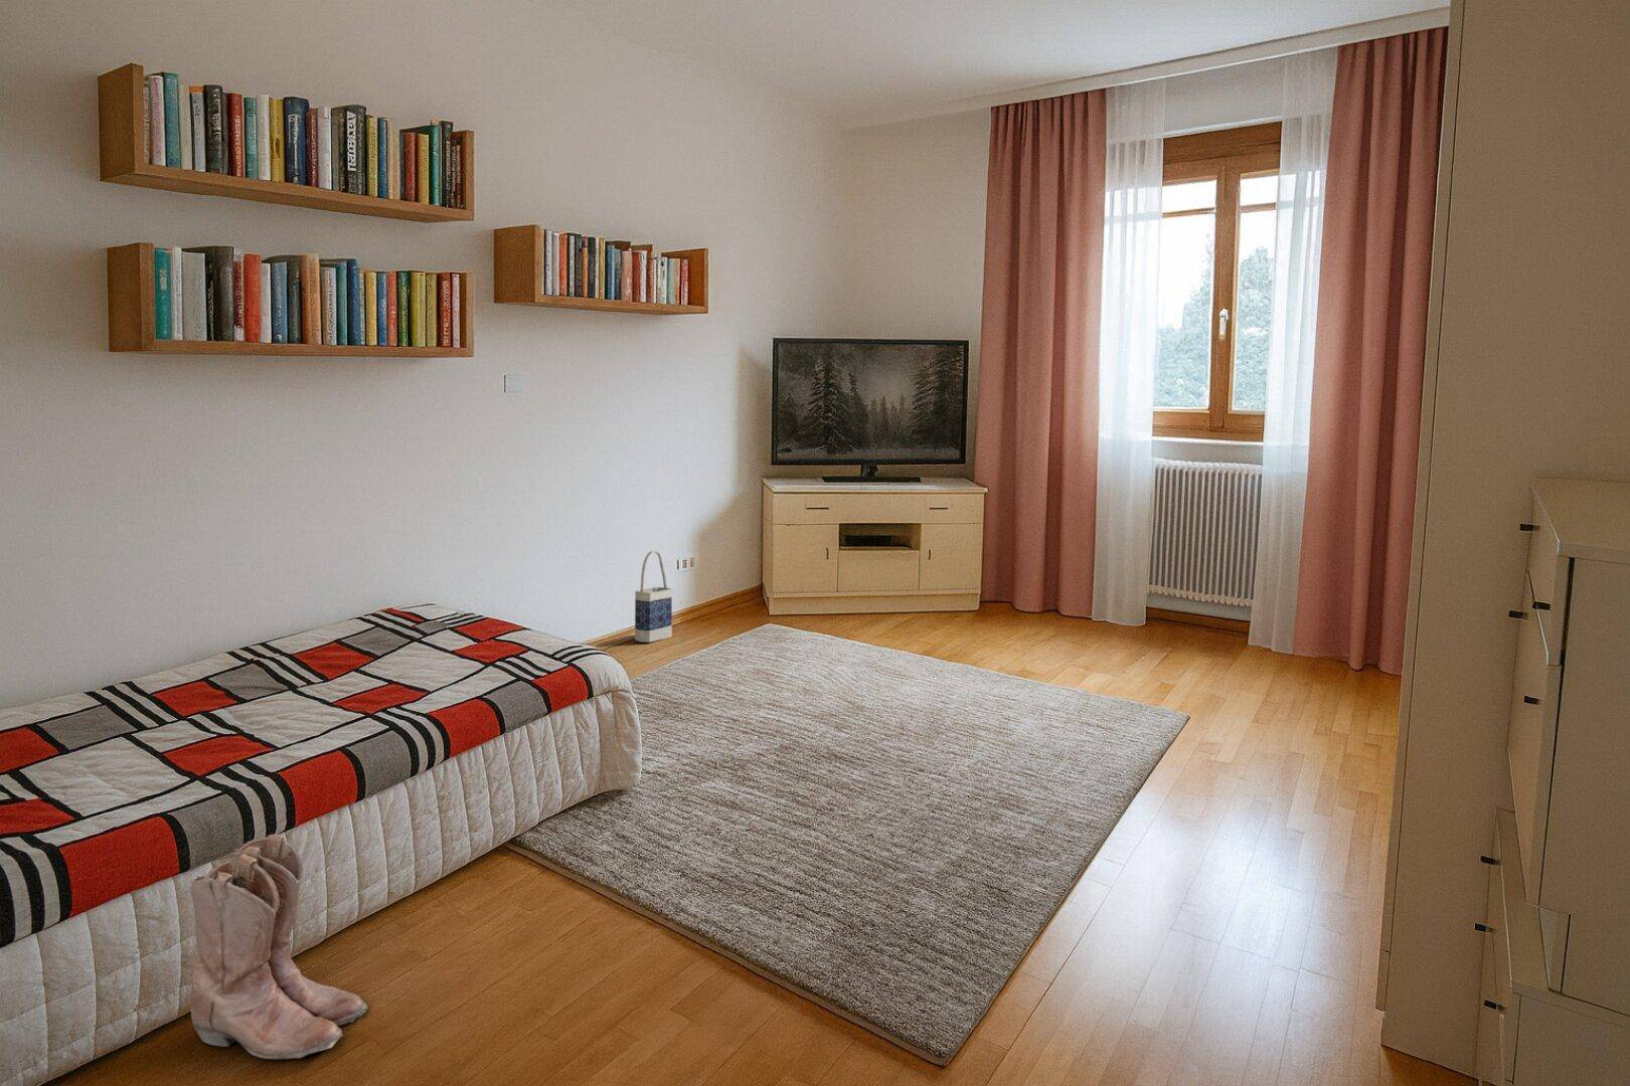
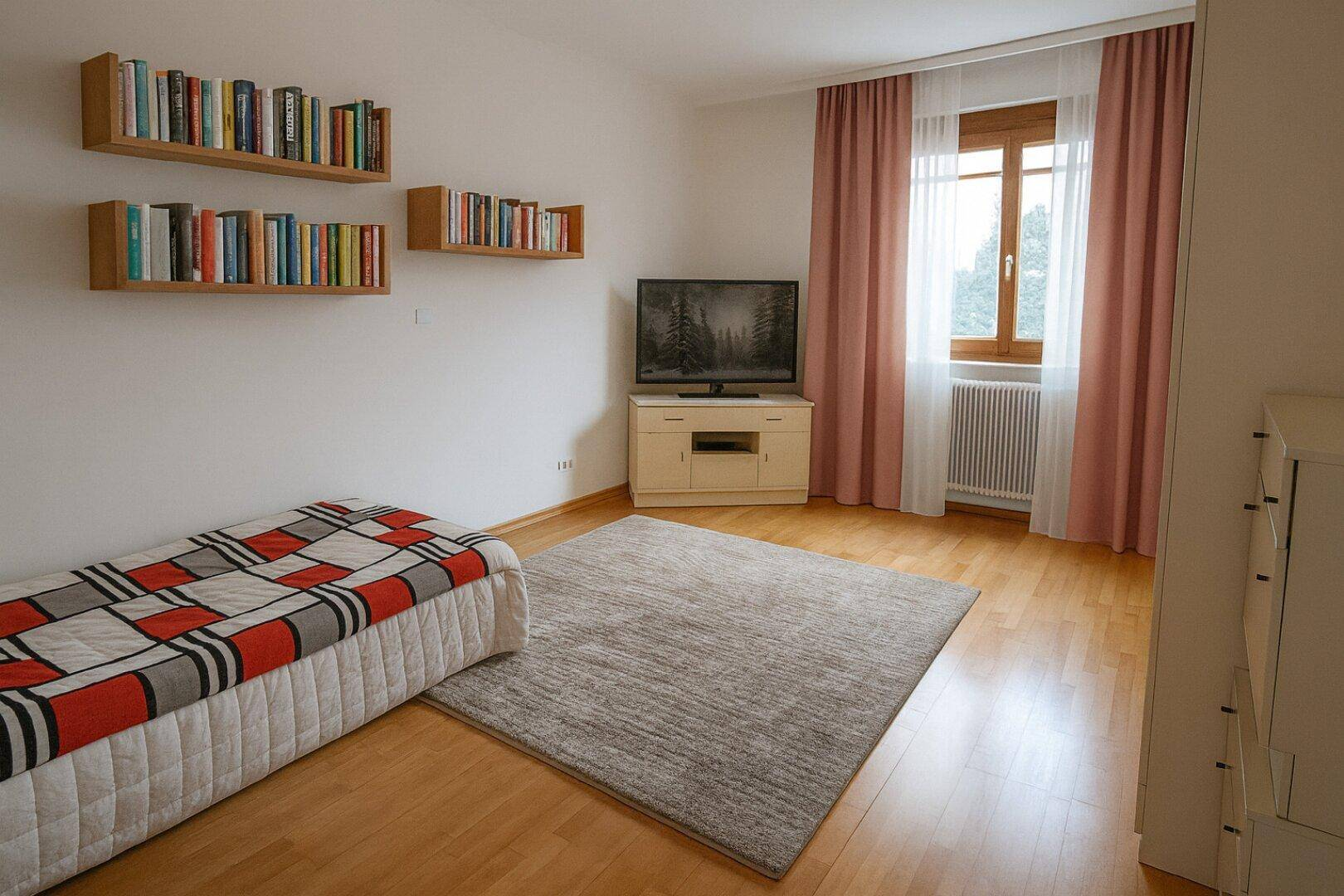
- bag [634,550,673,644]
- boots [189,833,369,1059]
